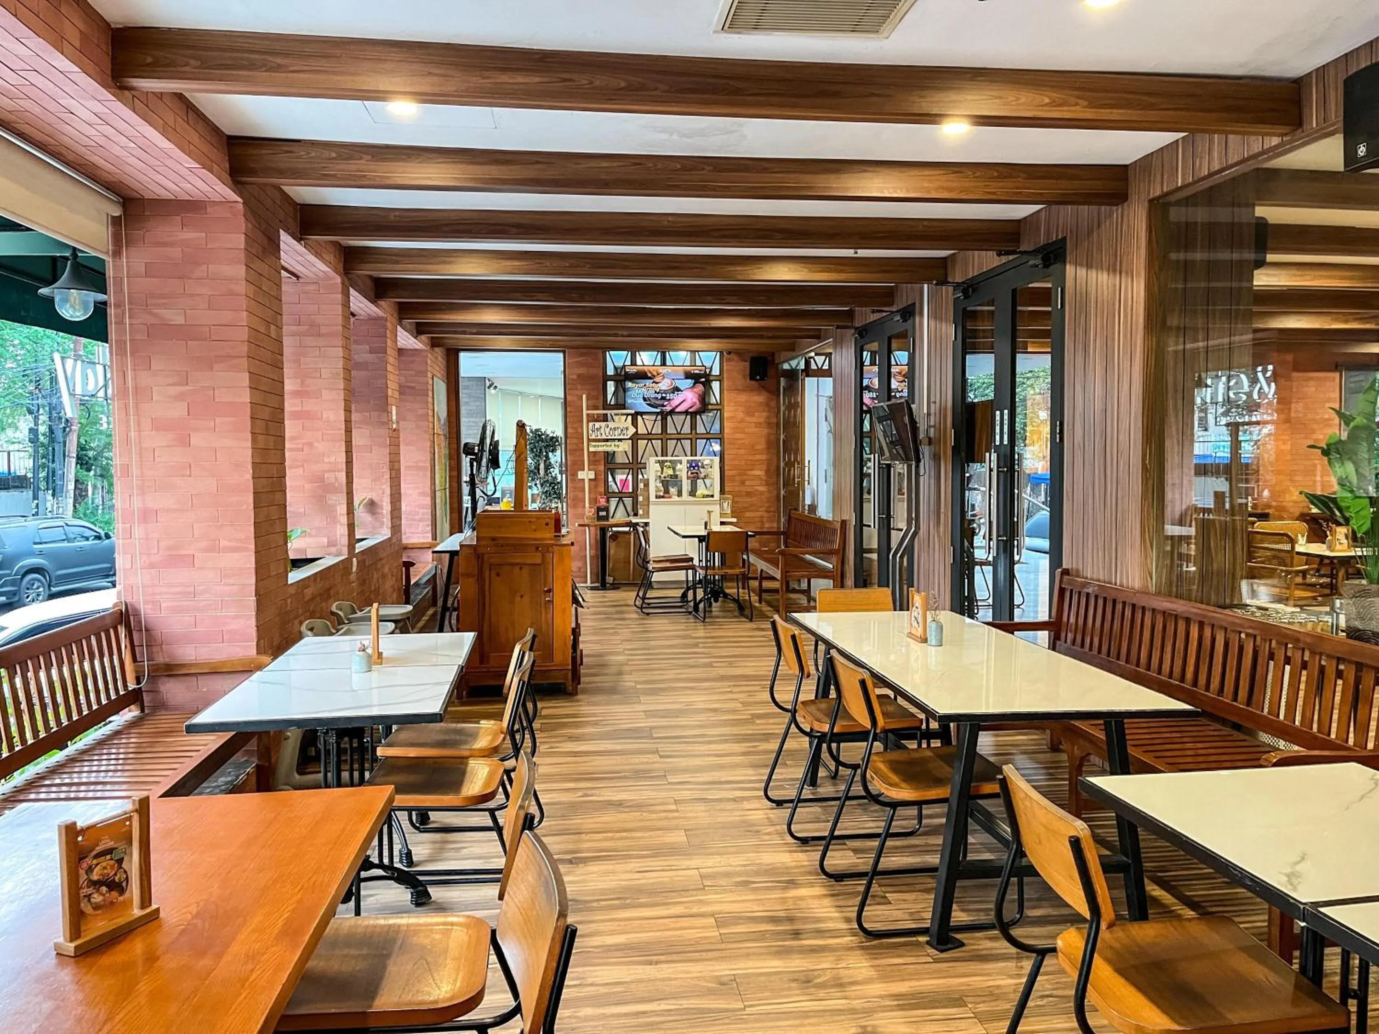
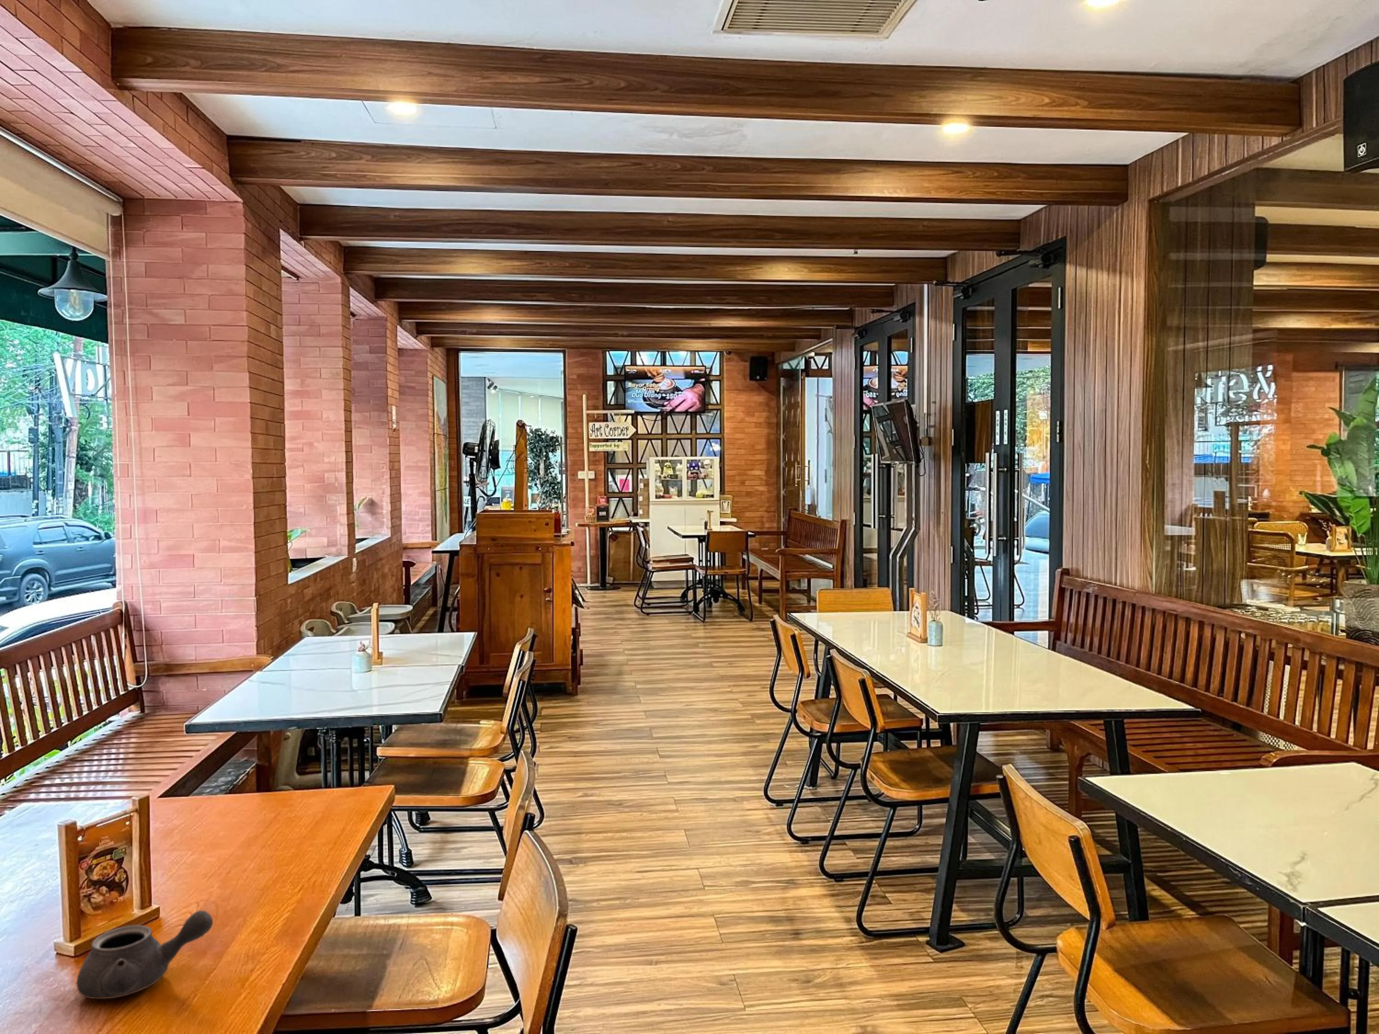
+ teapot [76,910,213,999]
